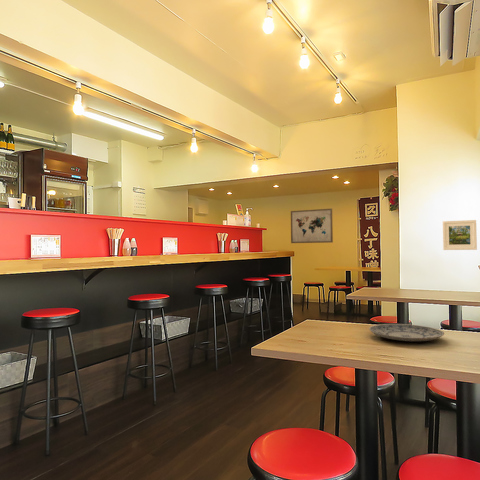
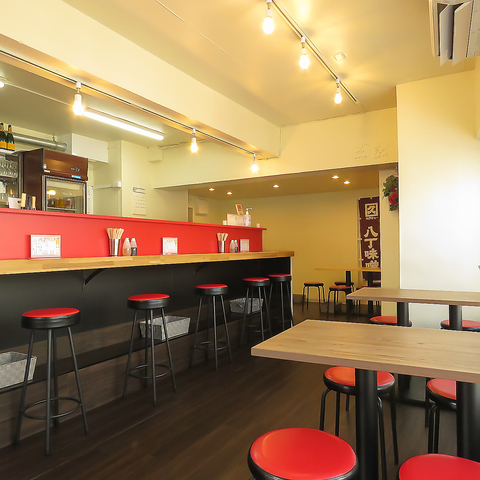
- plate [368,323,445,342]
- wall art [290,208,334,244]
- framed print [442,219,478,251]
